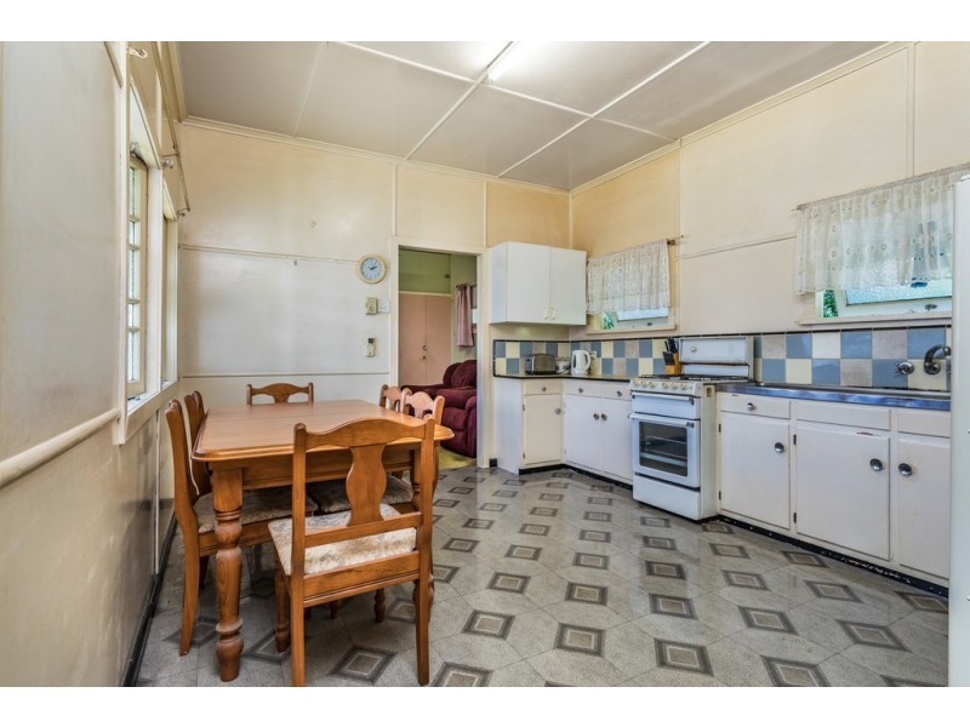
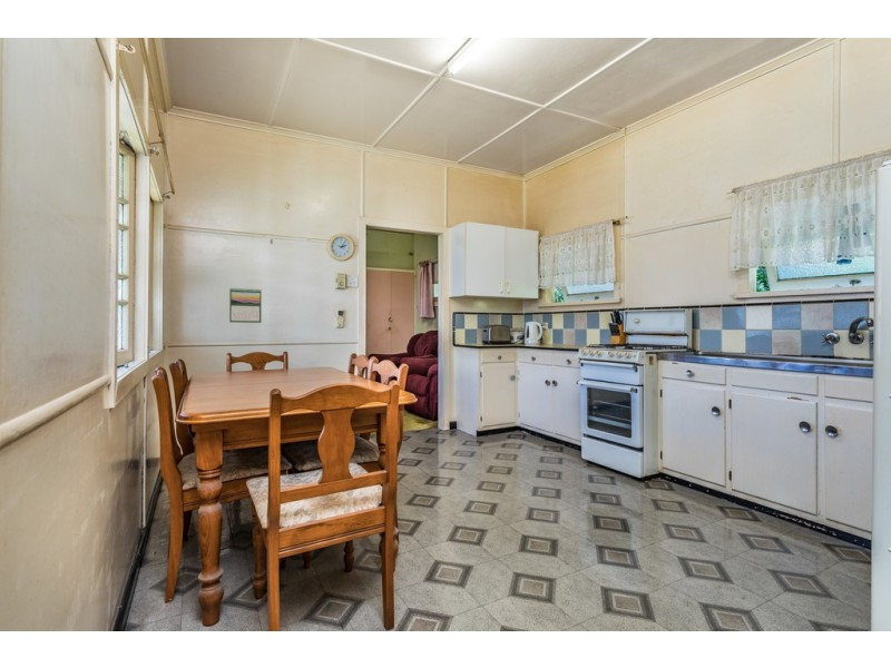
+ calendar [228,287,263,324]
